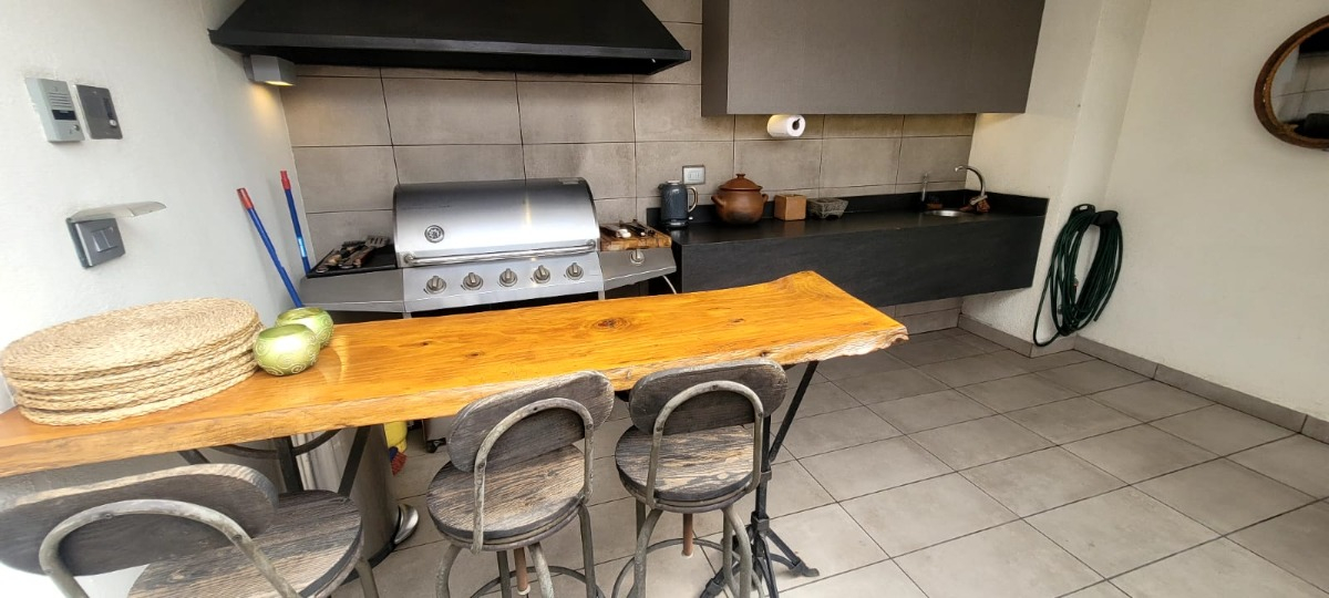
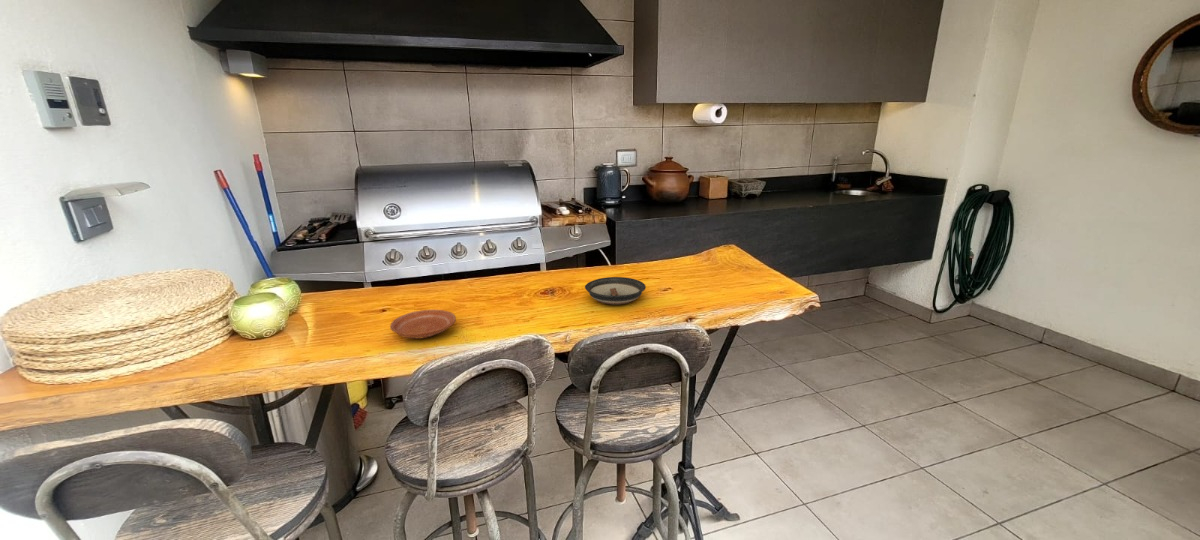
+ saucer [584,276,647,305]
+ plate [389,309,457,340]
